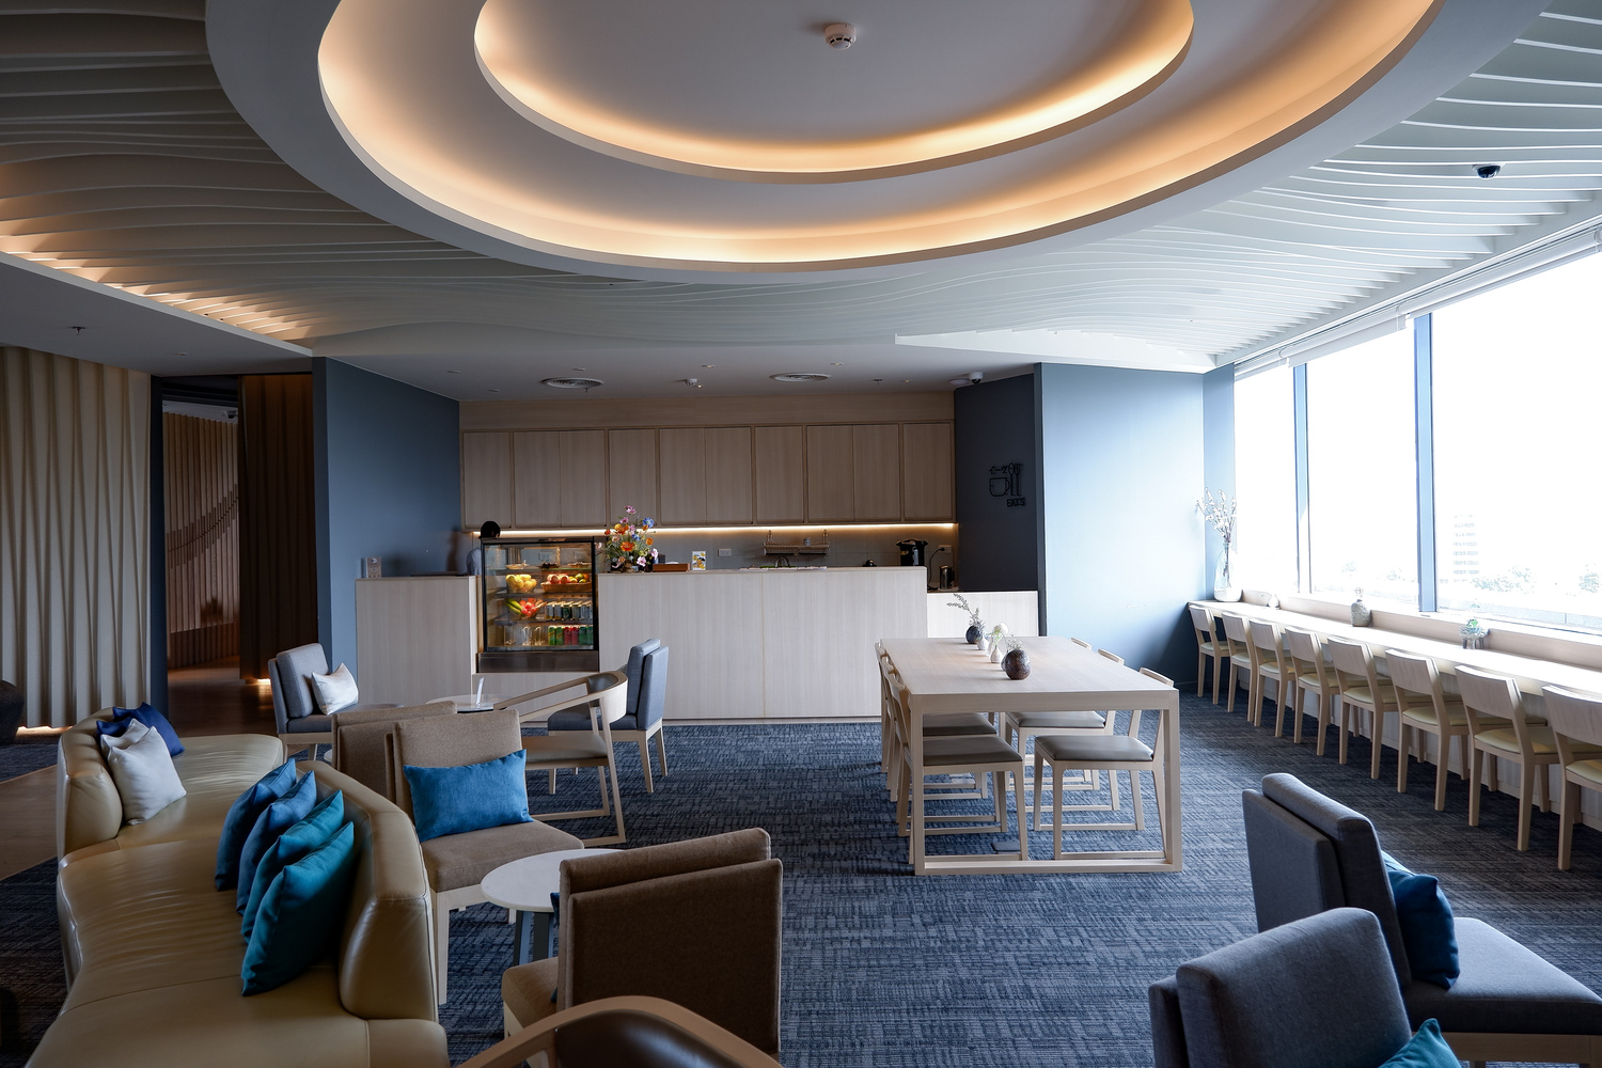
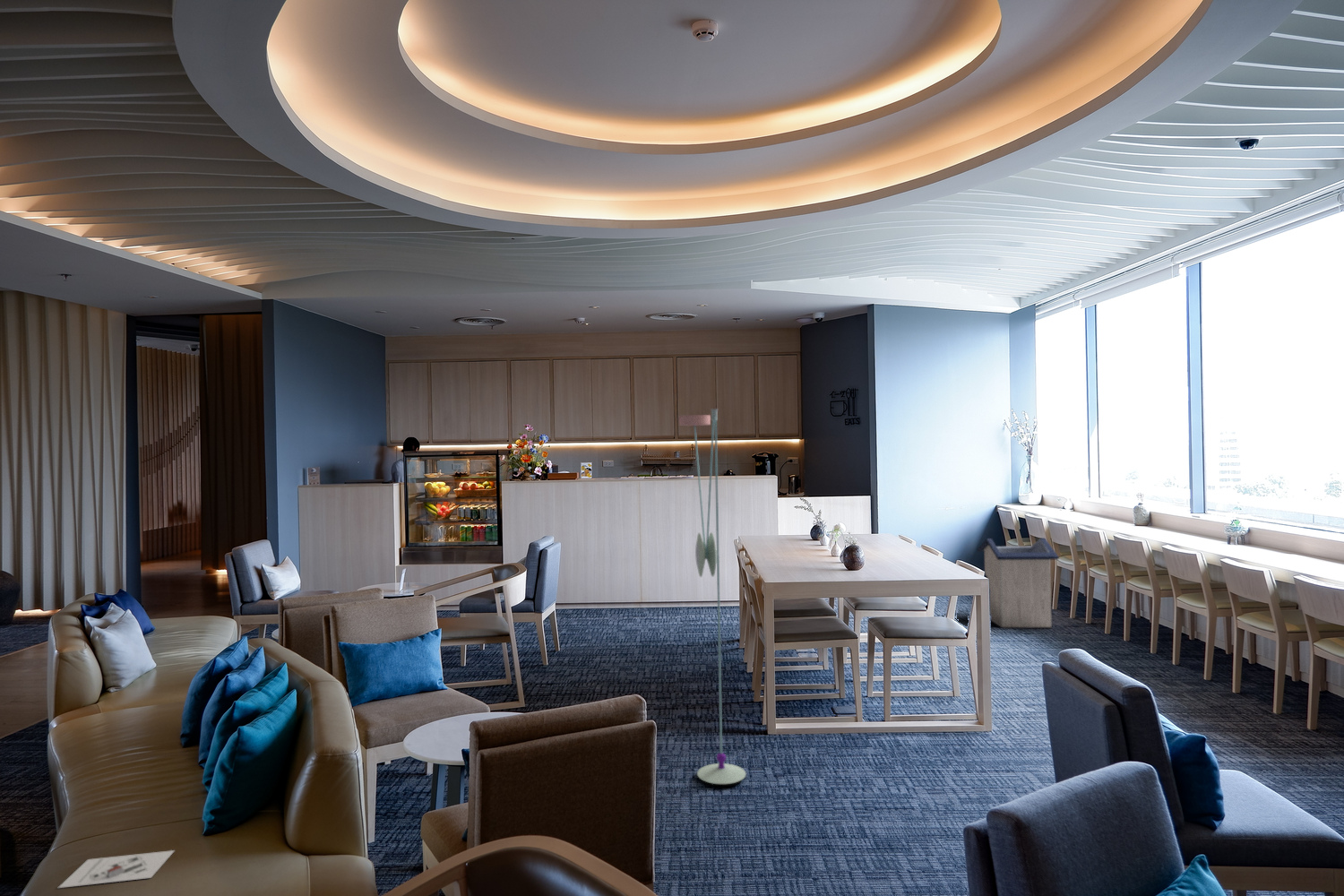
+ architectural model [57,849,176,889]
+ trash can [977,538,1060,628]
+ floor lamp [677,408,746,785]
